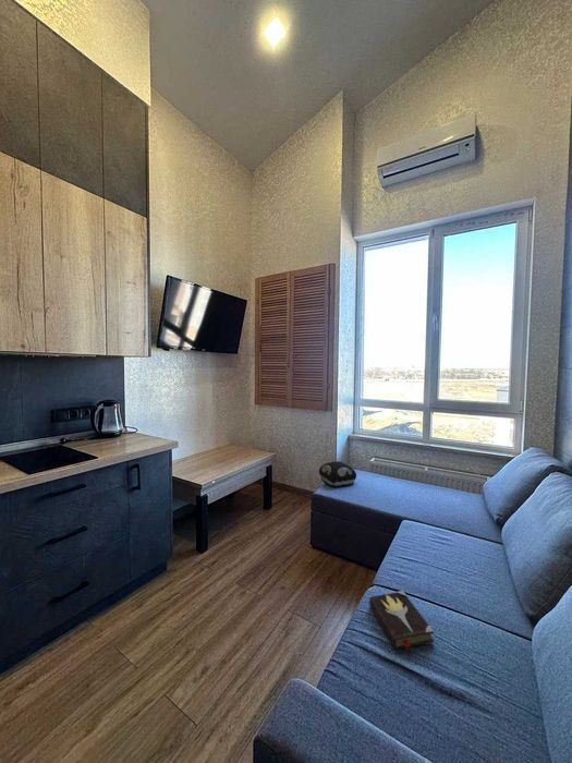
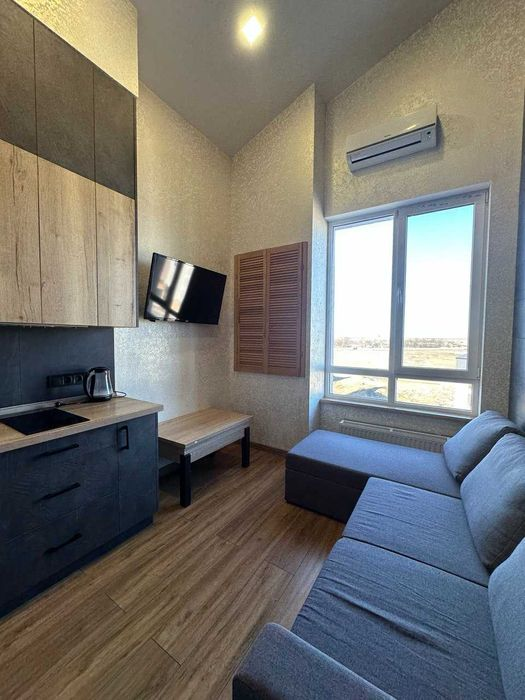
- cushion [318,460,357,488]
- hardback book [368,590,435,651]
